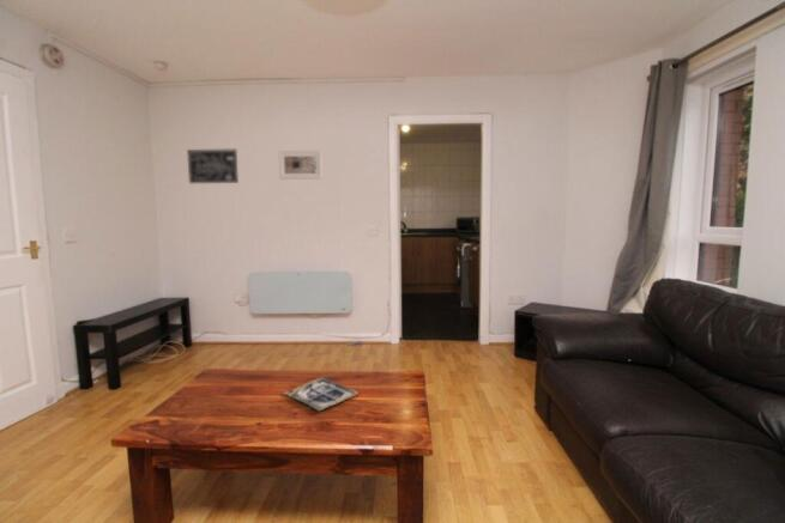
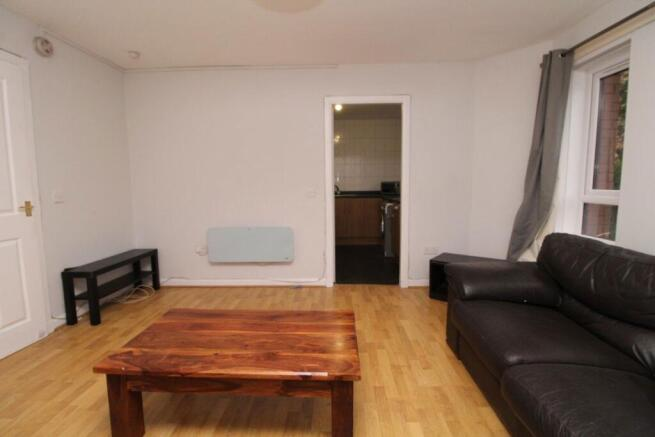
- magazine [282,376,360,413]
- wall art [186,148,240,184]
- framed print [278,150,324,181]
